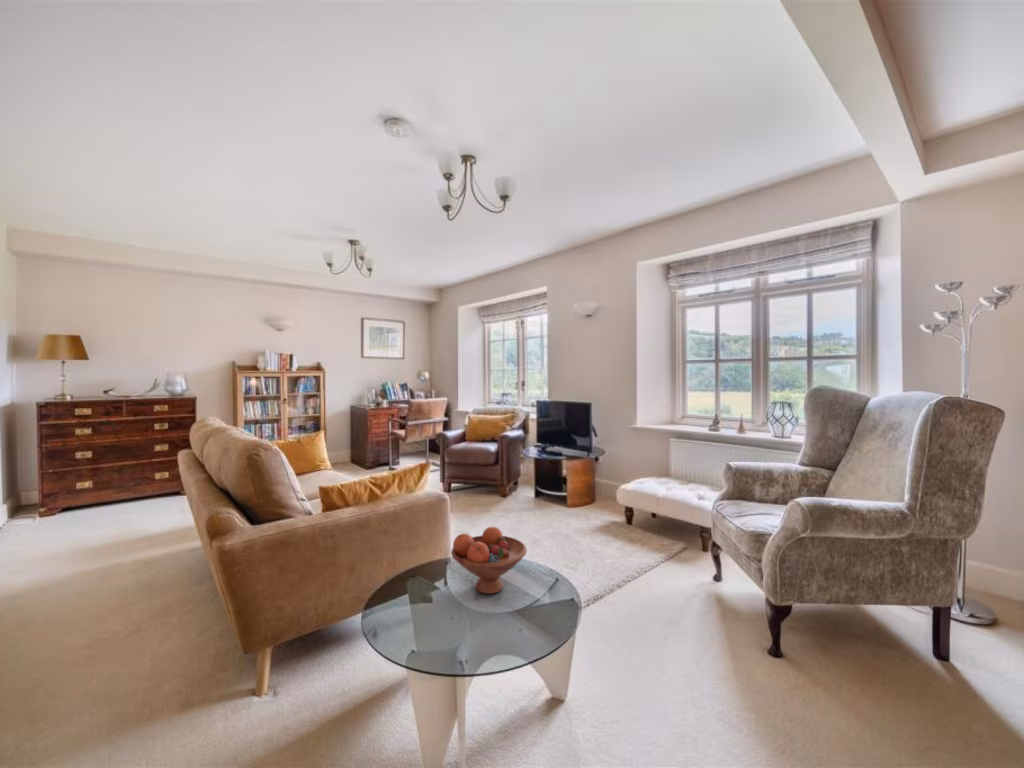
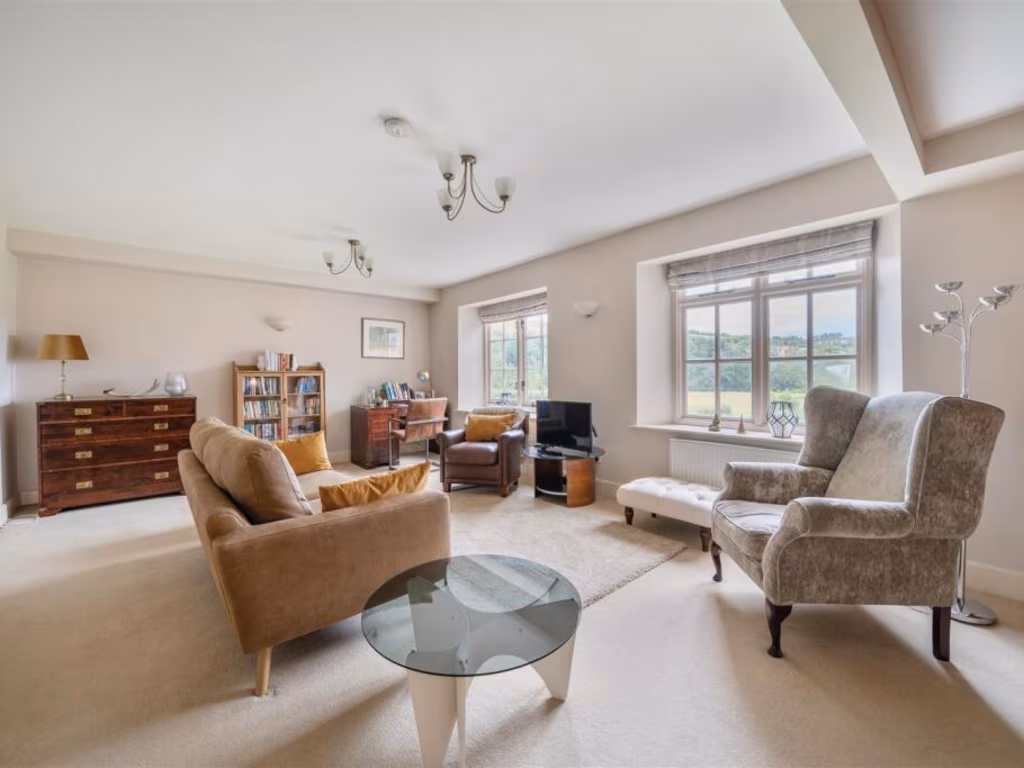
- fruit bowl [450,525,528,595]
